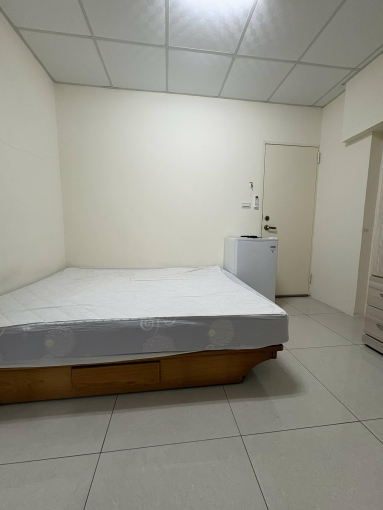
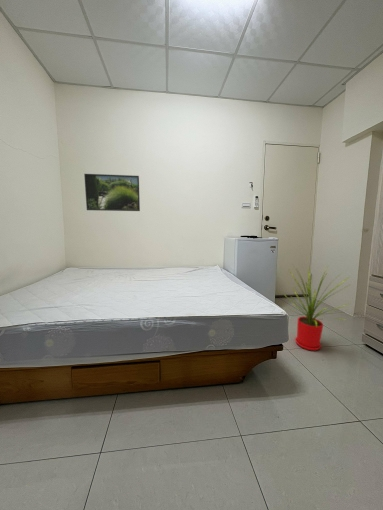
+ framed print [83,173,141,212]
+ house plant [280,263,353,351]
